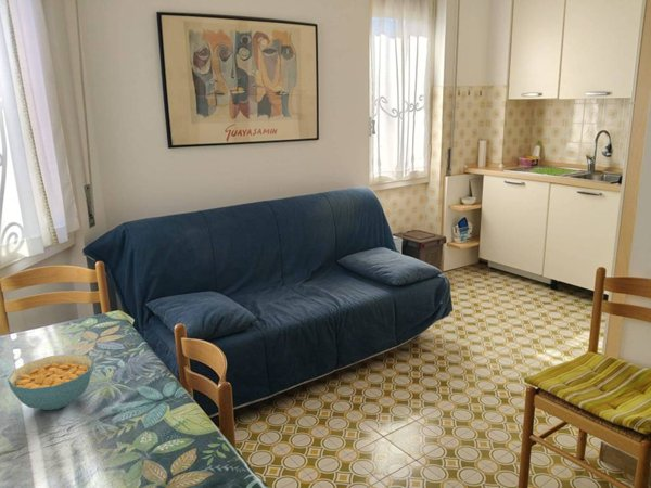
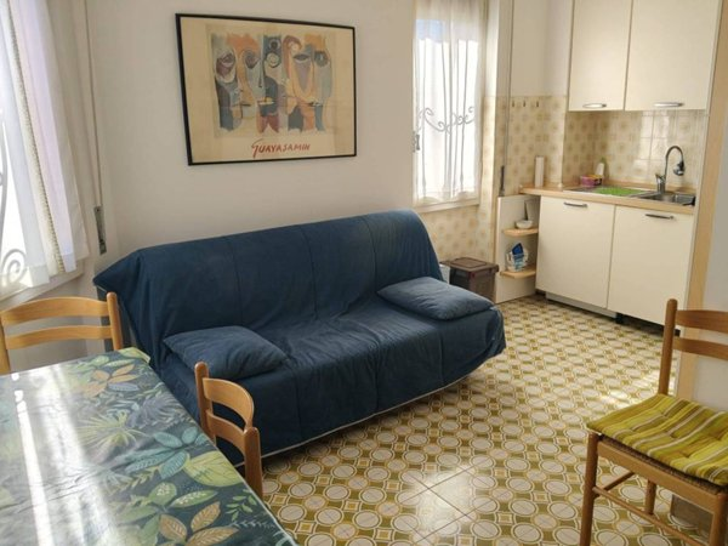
- cereal bowl [7,352,94,411]
